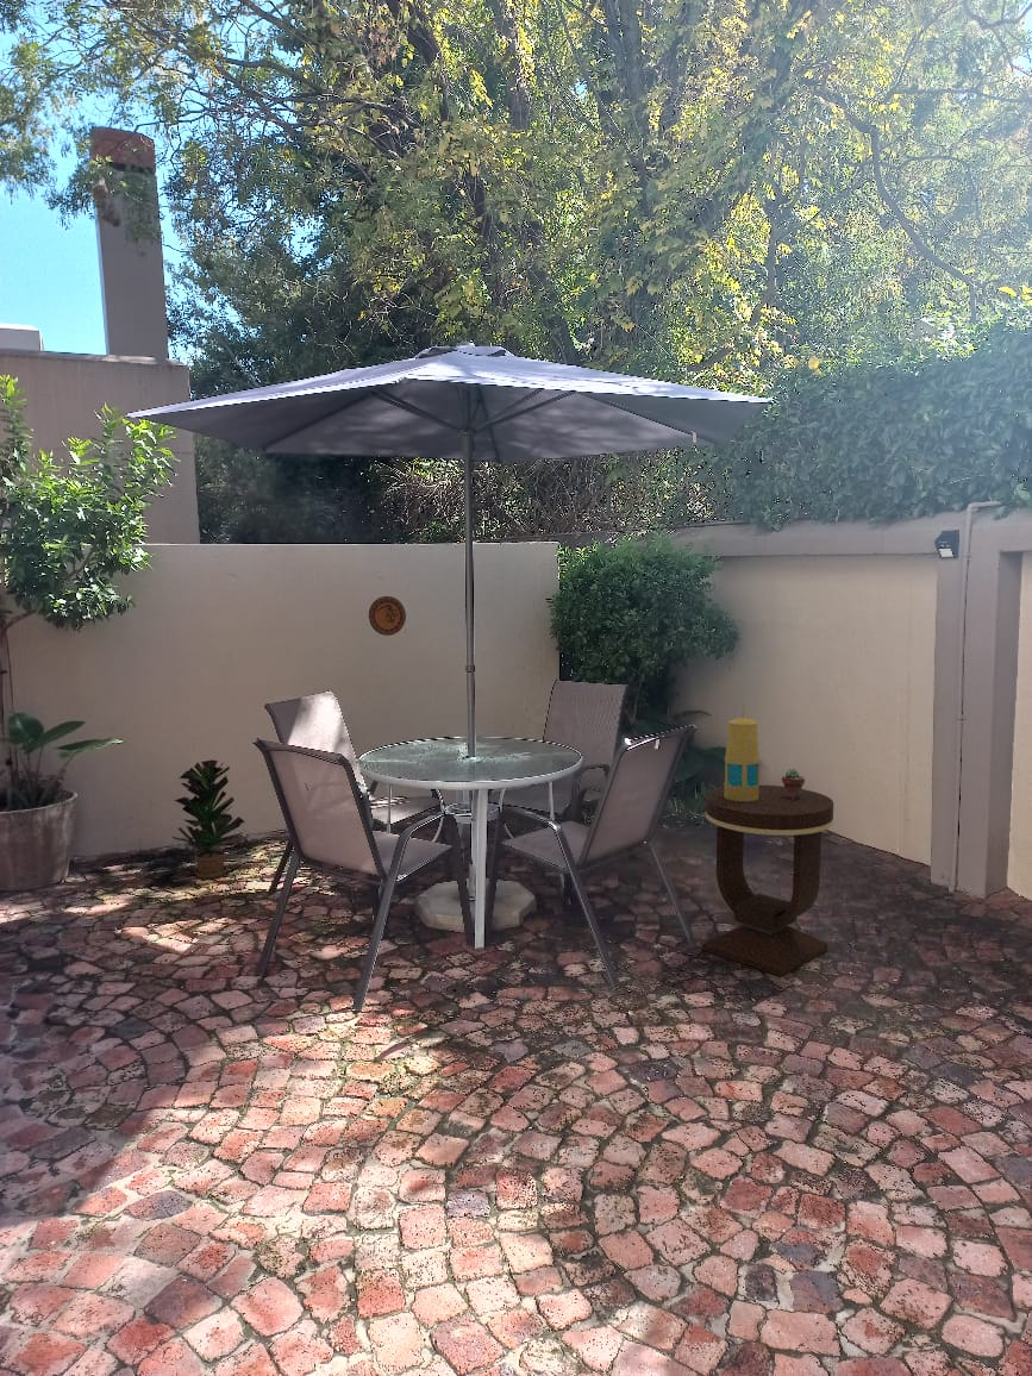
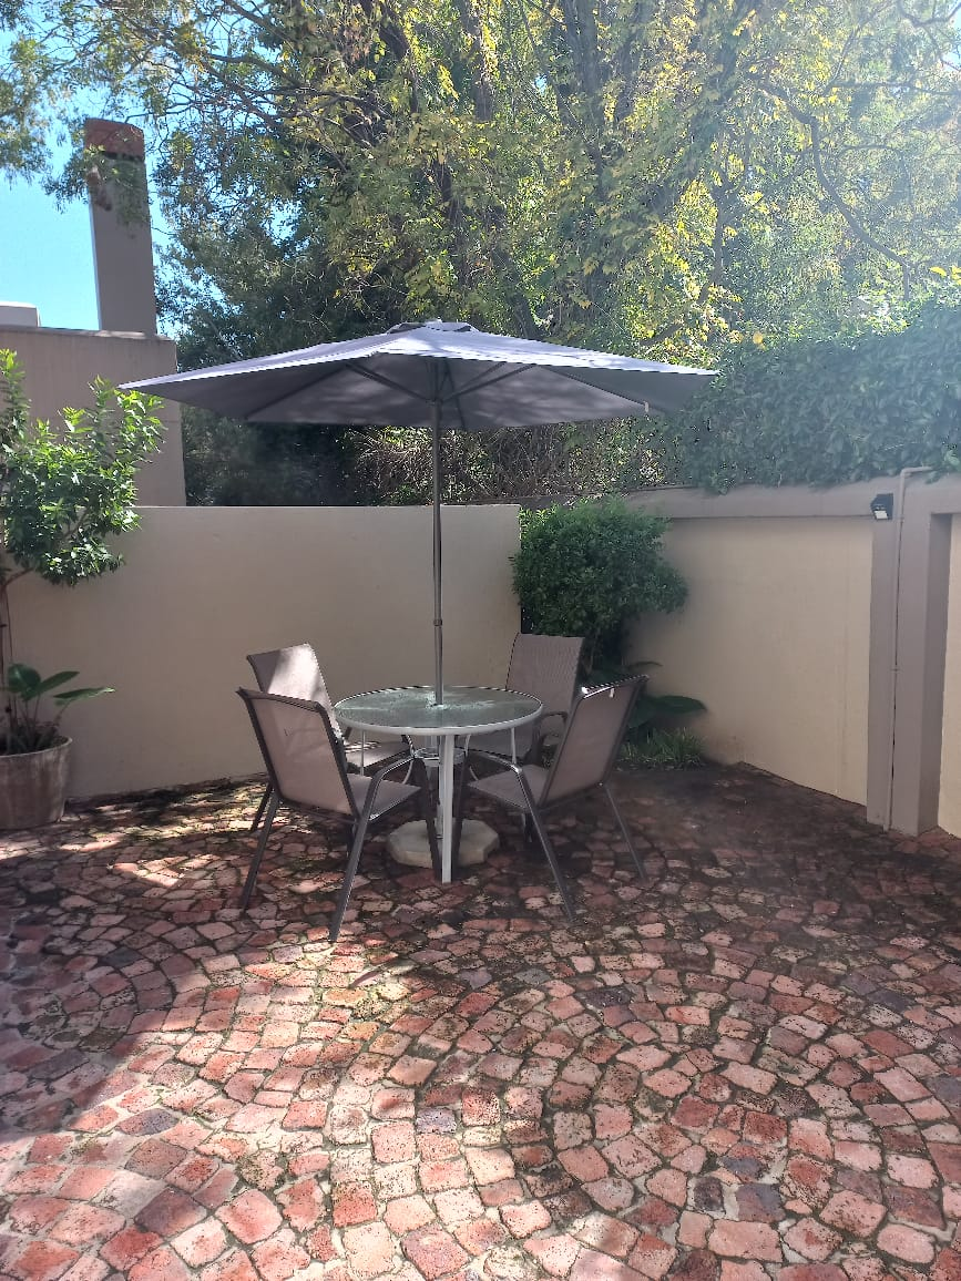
- side table [701,784,834,977]
- potted plant [169,759,246,880]
- lantern [723,701,761,801]
- decorative plate [368,595,407,637]
- potted succulent [781,768,806,799]
